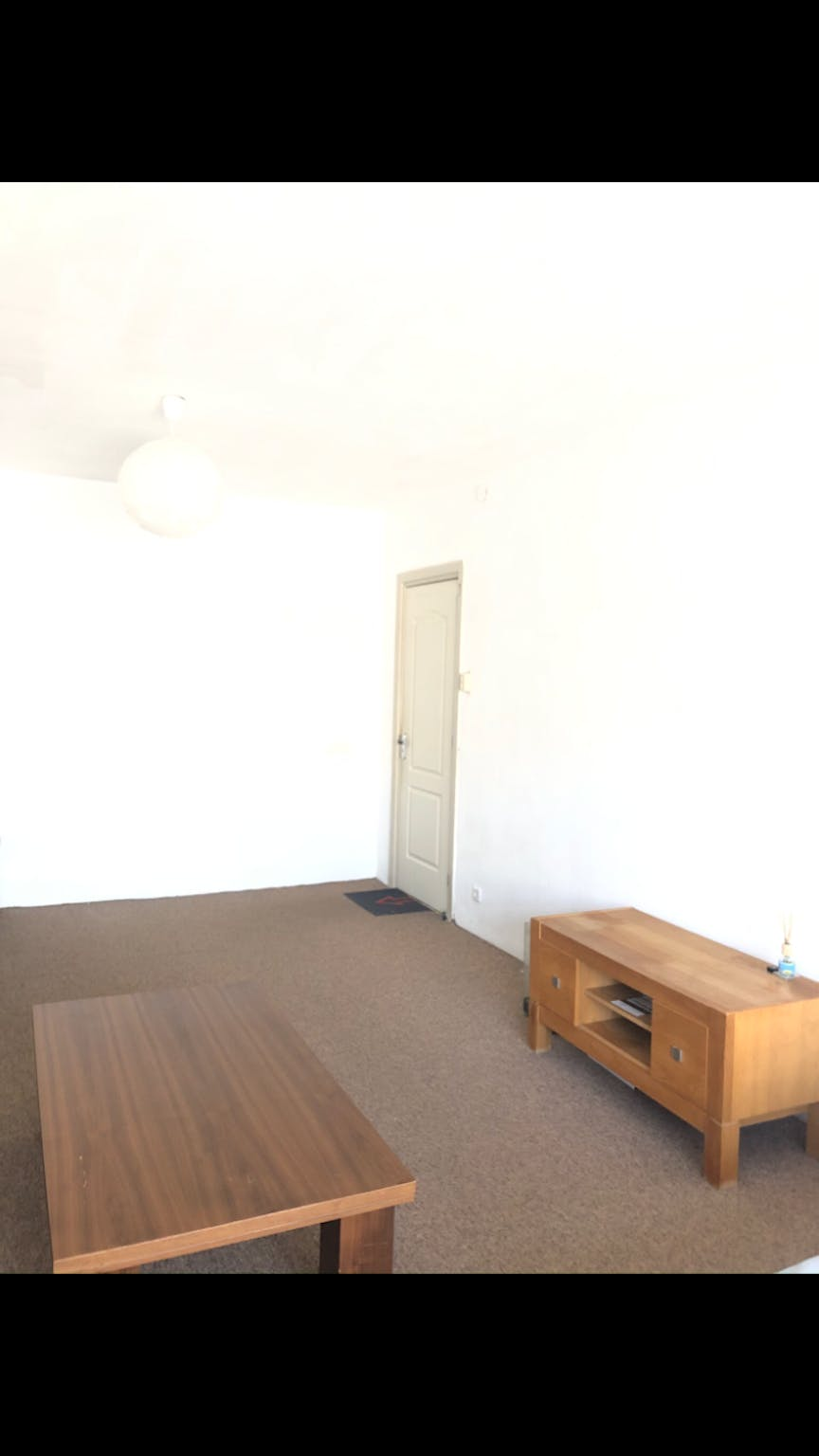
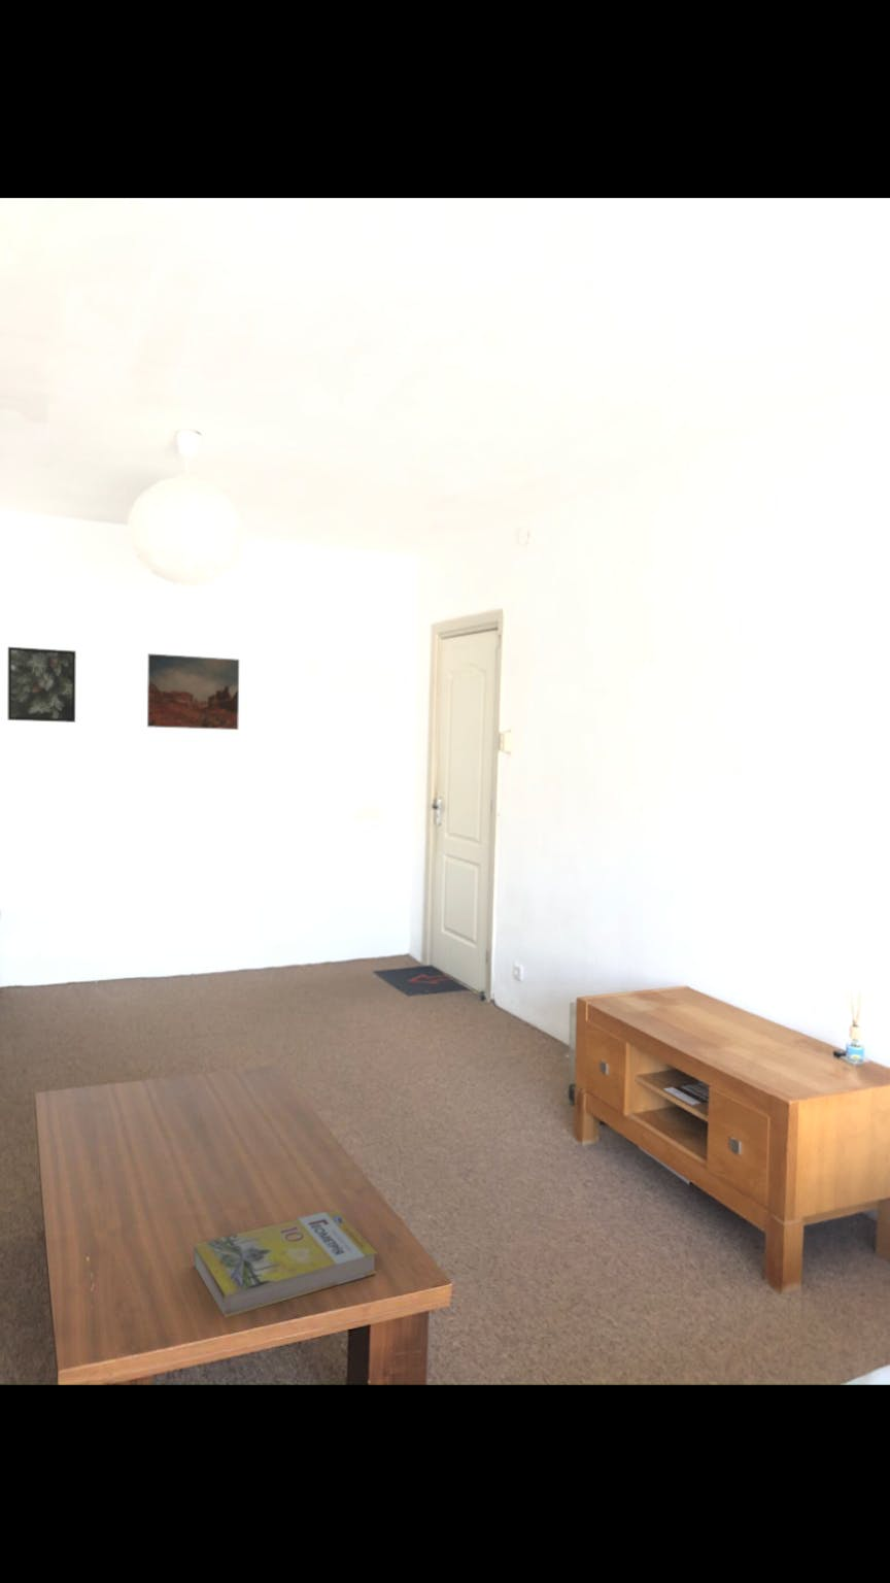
+ wall art [147,652,240,731]
+ book [192,1208,378,1319]
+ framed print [8,646,77,723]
